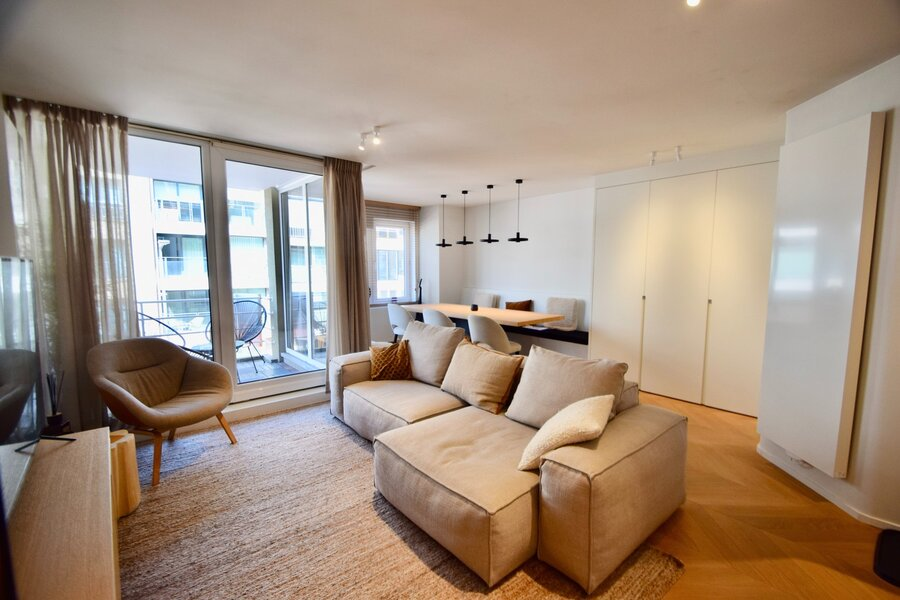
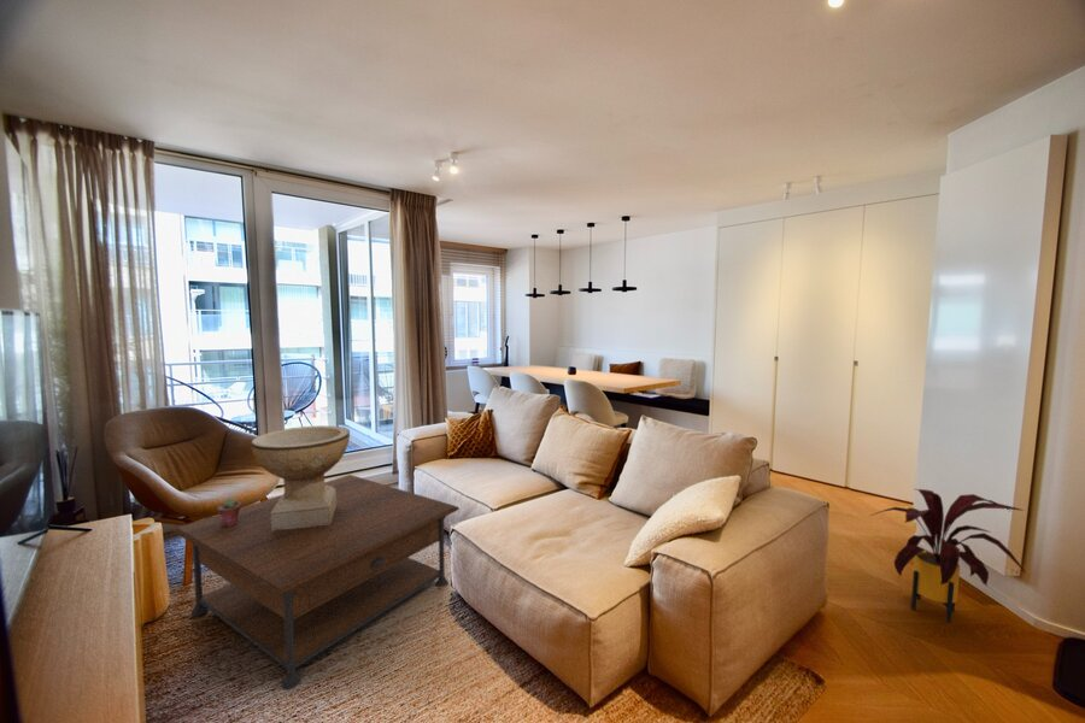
+ decorative bowl [251,424,351,531]
+ potted succulent [216,496,242,525]
+ house plant [869,488,1027,624]
+ coffee table [171,474,461,690]
